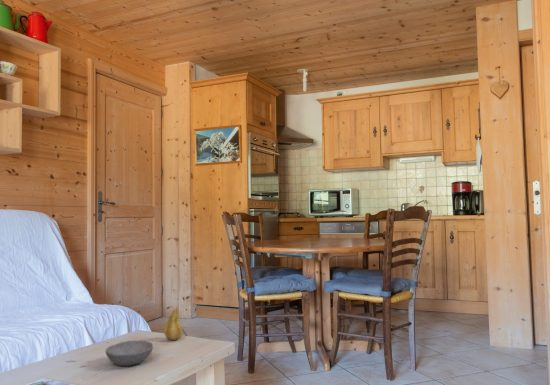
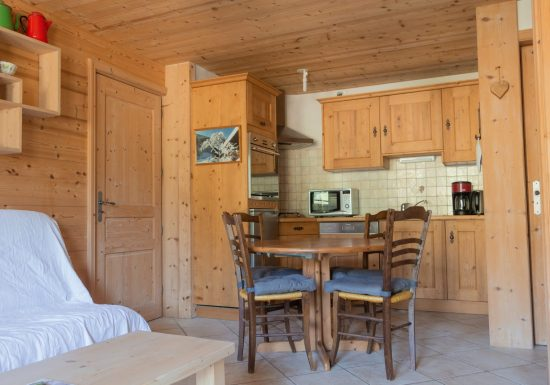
- fruit [163,307,183,341]
- bowl [105,339,154,367]
